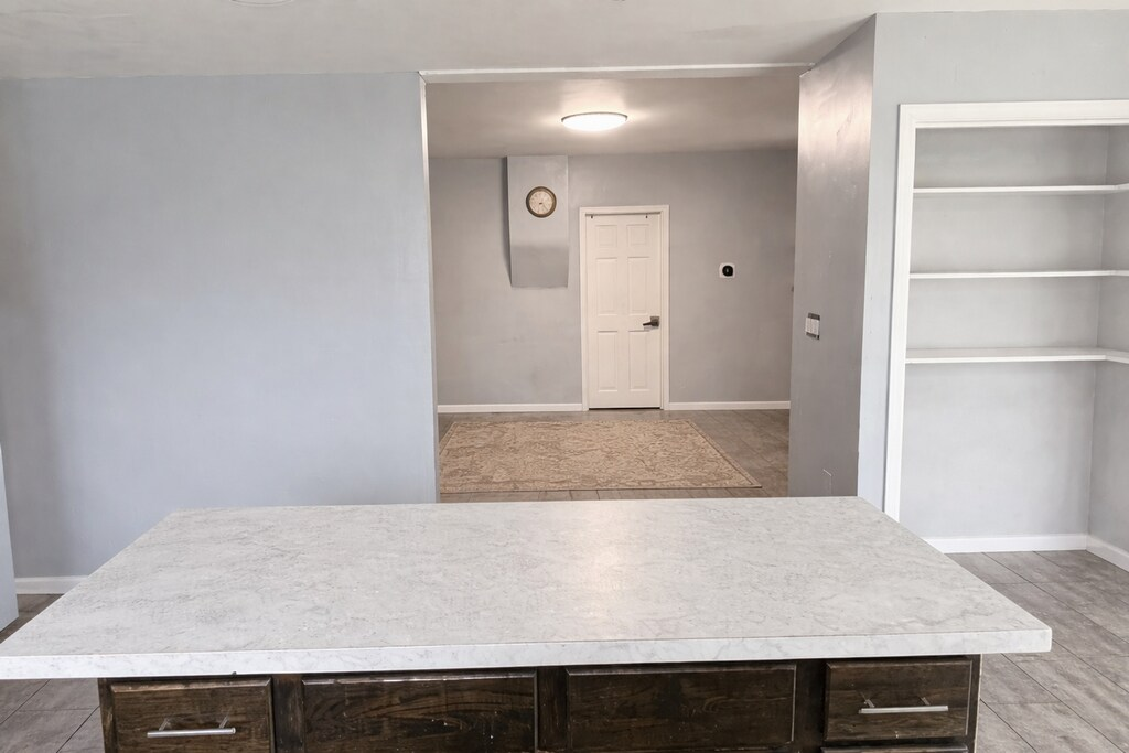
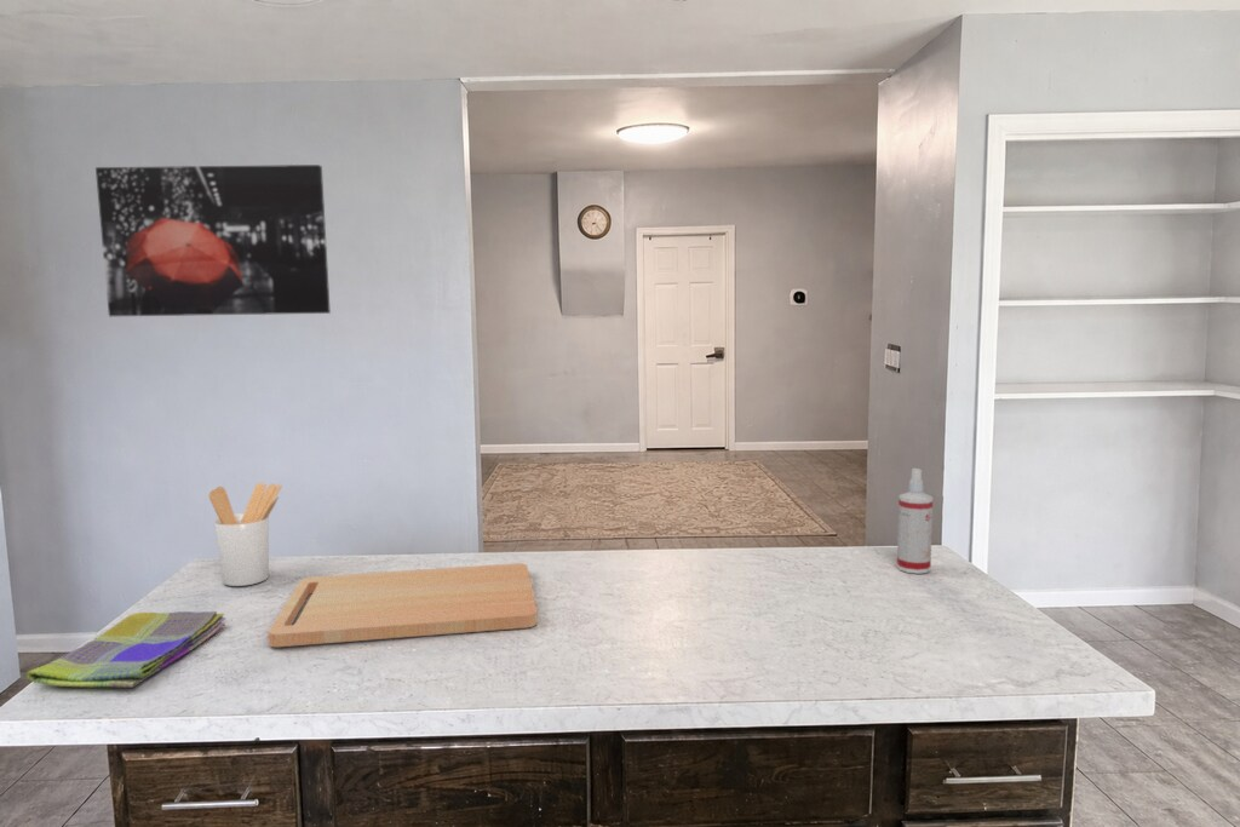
+ dish towel [25,610,226,689]
+ spray bottle [896,467,934,575]
+ wall art [94,163,332,317]
+ cutting board [266,562,539,648]
+ utensil holder [208,482,282,587]
